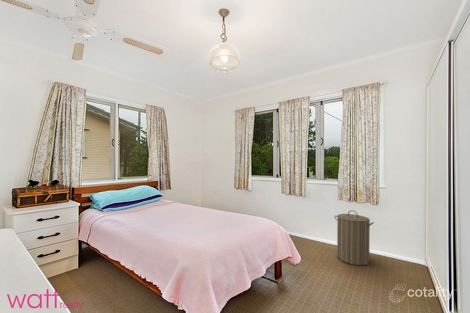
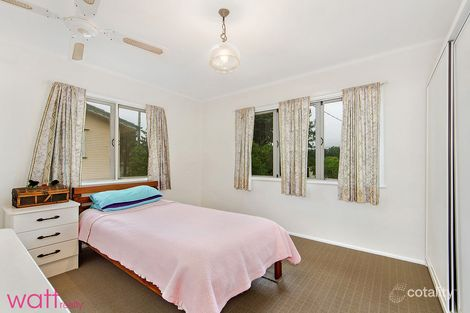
- laundry hamper [334,209,375,266]
